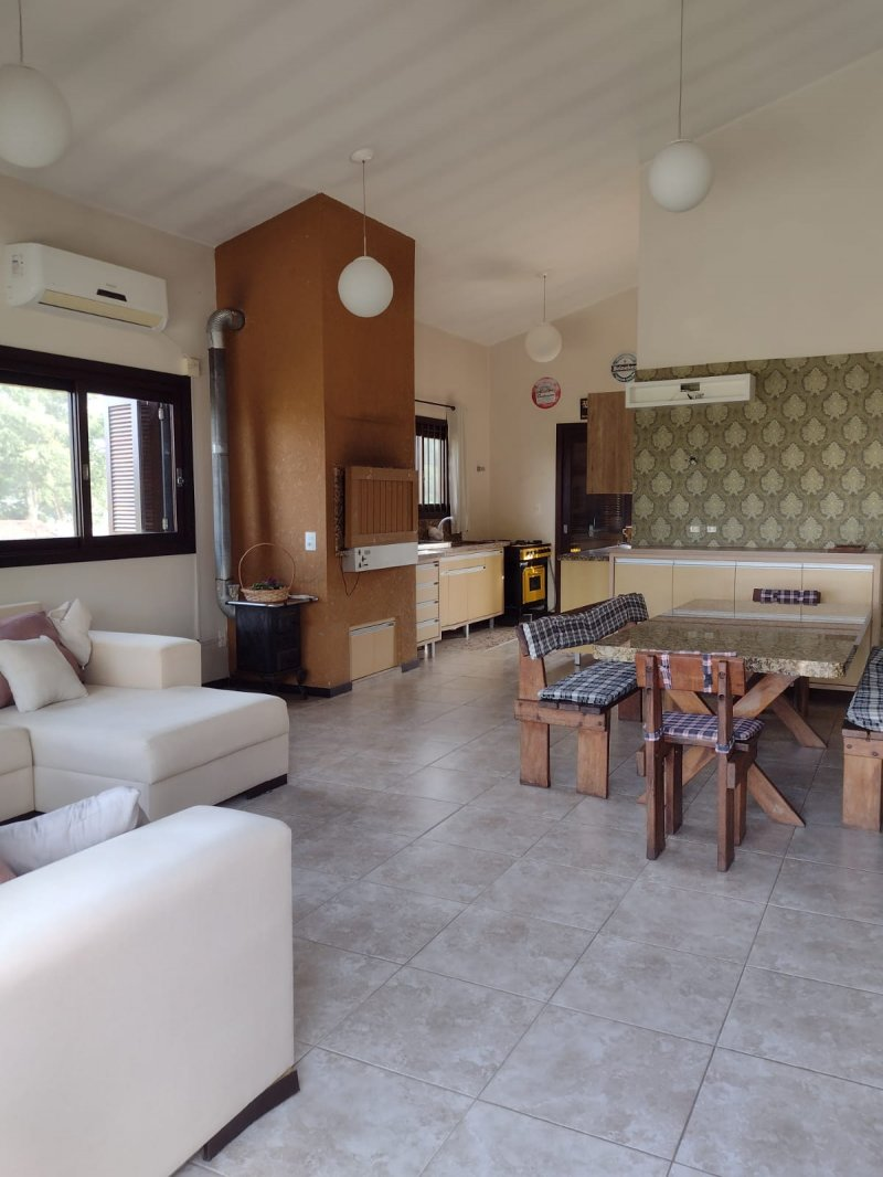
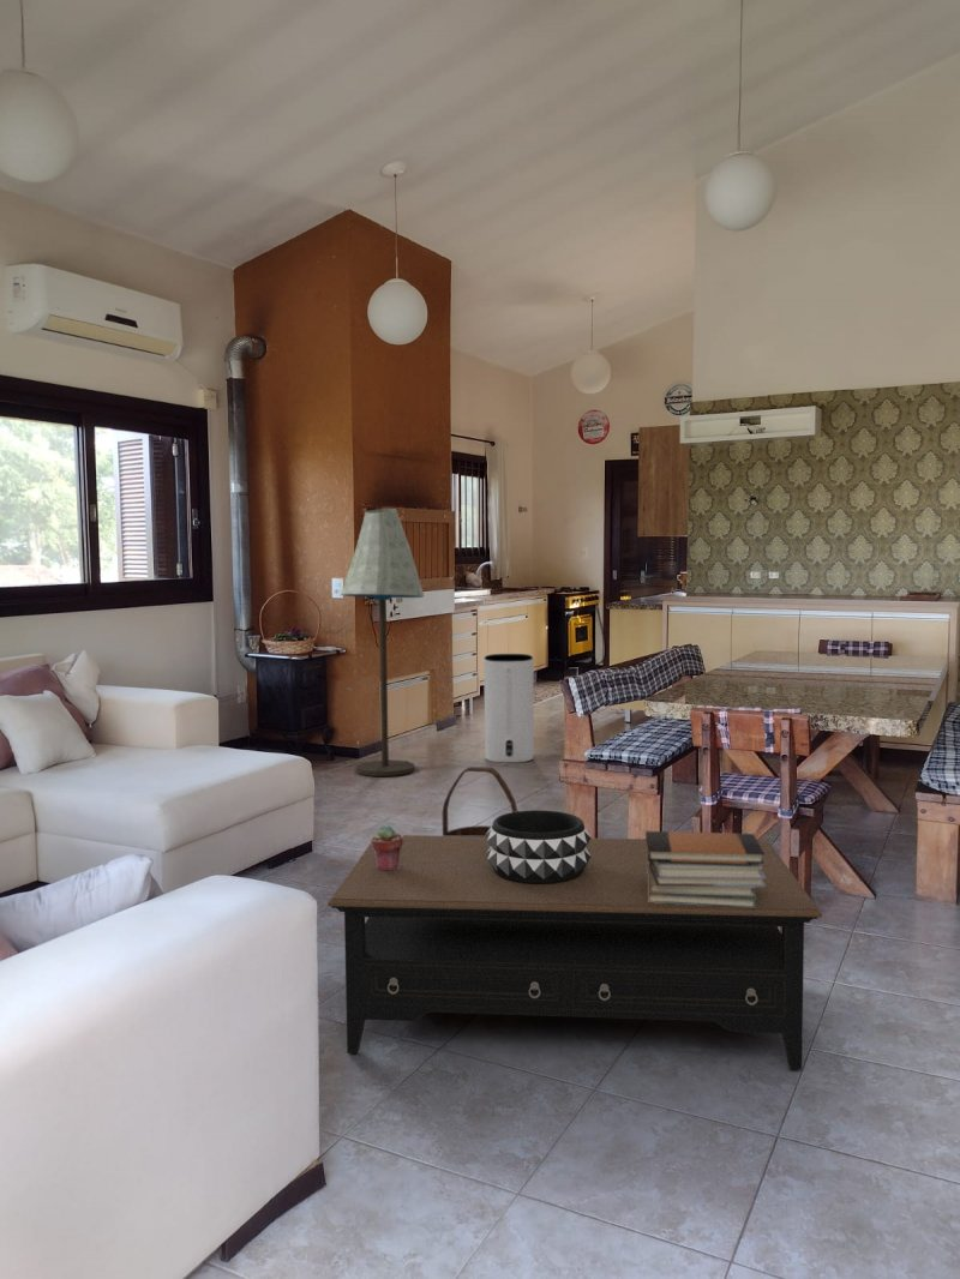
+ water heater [482,653,535,763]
+ decorative bowl [486,809,592,884]
+ potted succulent [370,824,403,870]
+ floor lamp [340,508,425,777]
+ book stack [644,830,766,908]
+ coffee table [326,834,823,1070]
+ basket [442,765,518,836]
